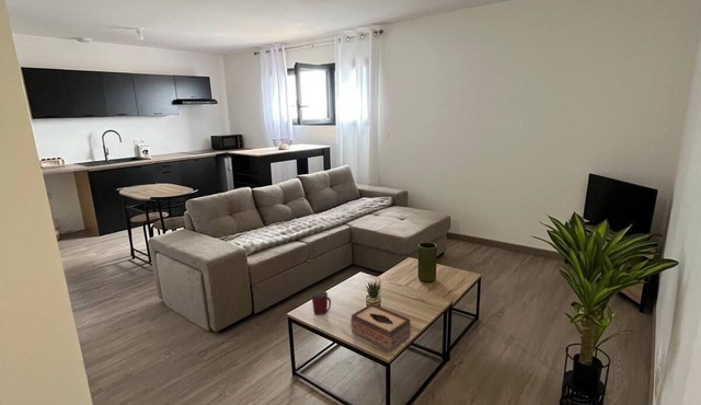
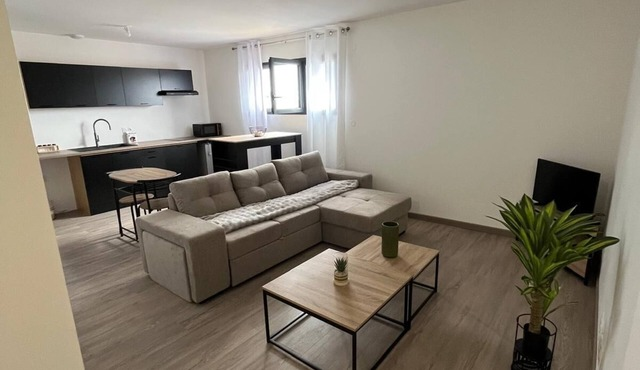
- tissue box [349,302,412,354]
- mug [311,289,332,316]
